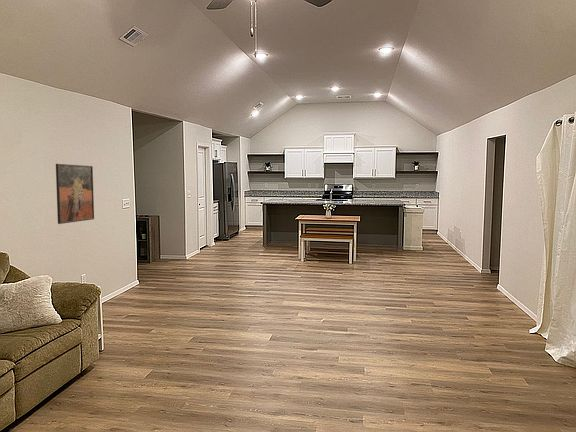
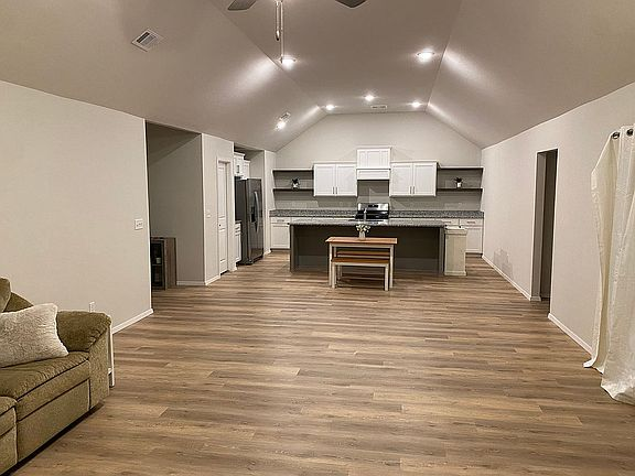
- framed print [55,163,95,225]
